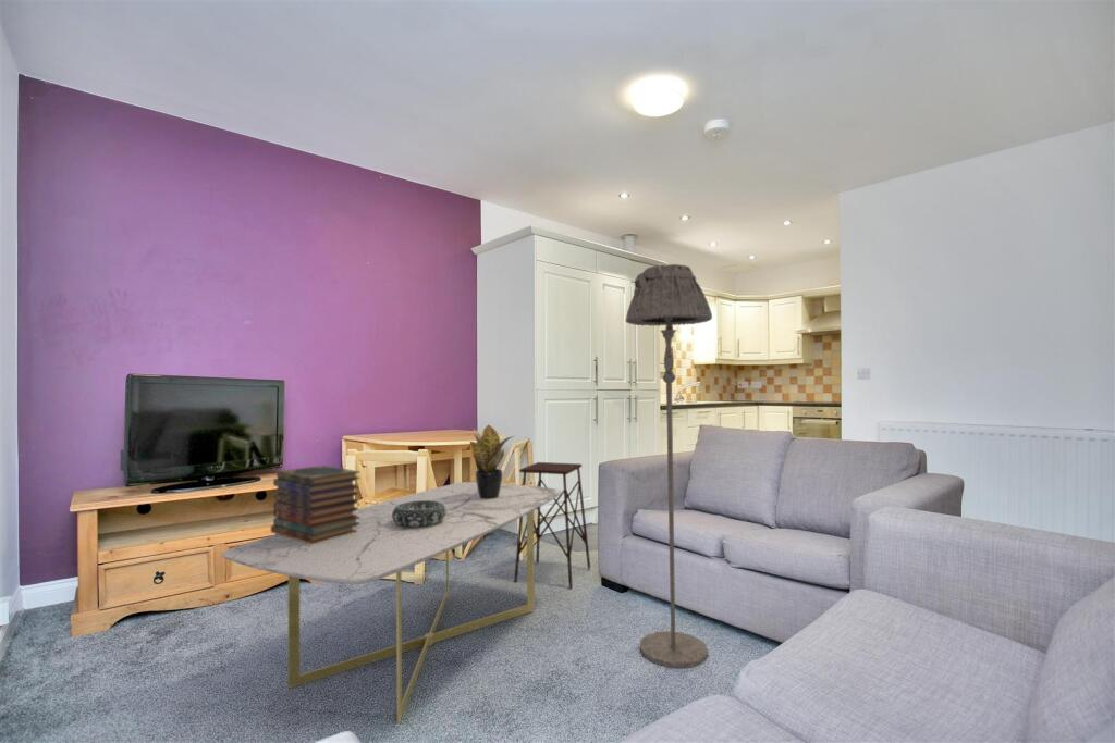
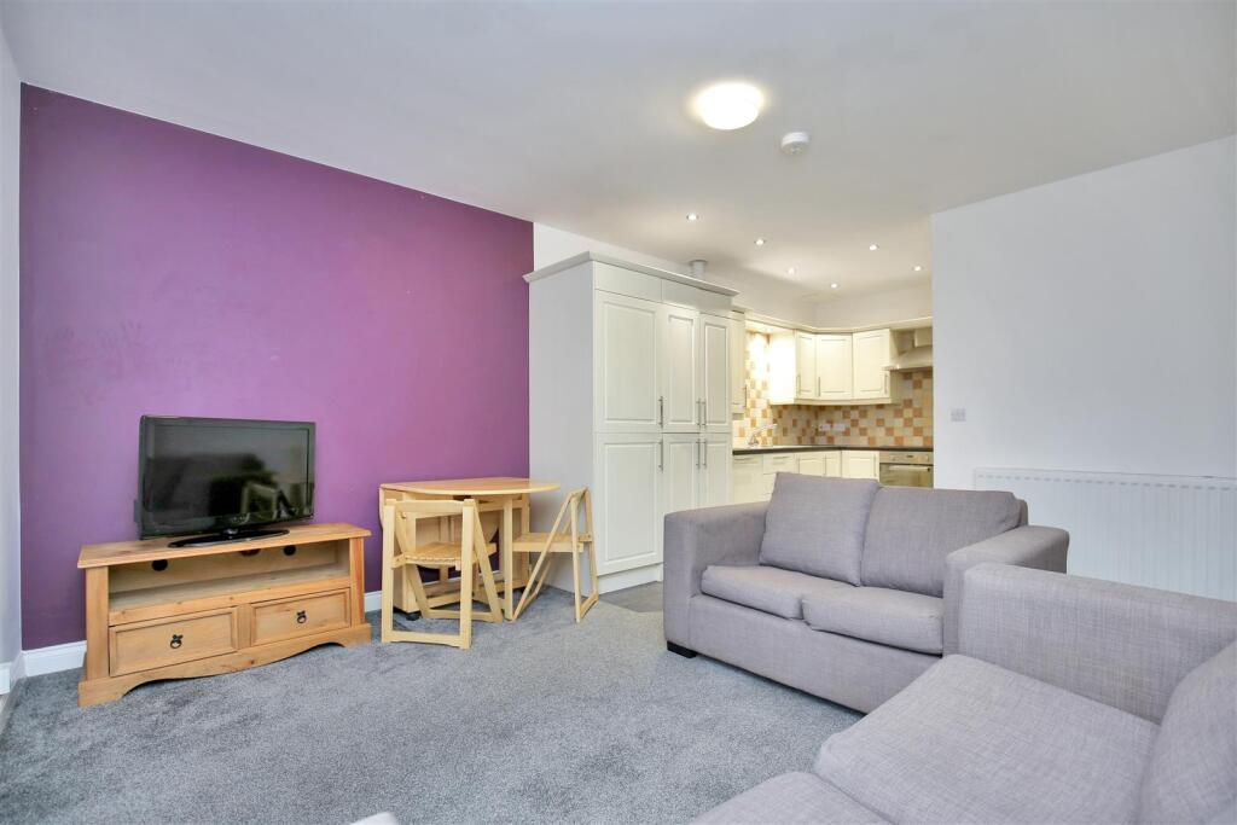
- floor lamp [624,263,713,669]
- side table [513,461,591,590]
- potted plant [469,423,515,499]
- book stack [270,465,360,544]
- decorative bowl [392,500,446,527]
- coffee table [221,481,563,725]
